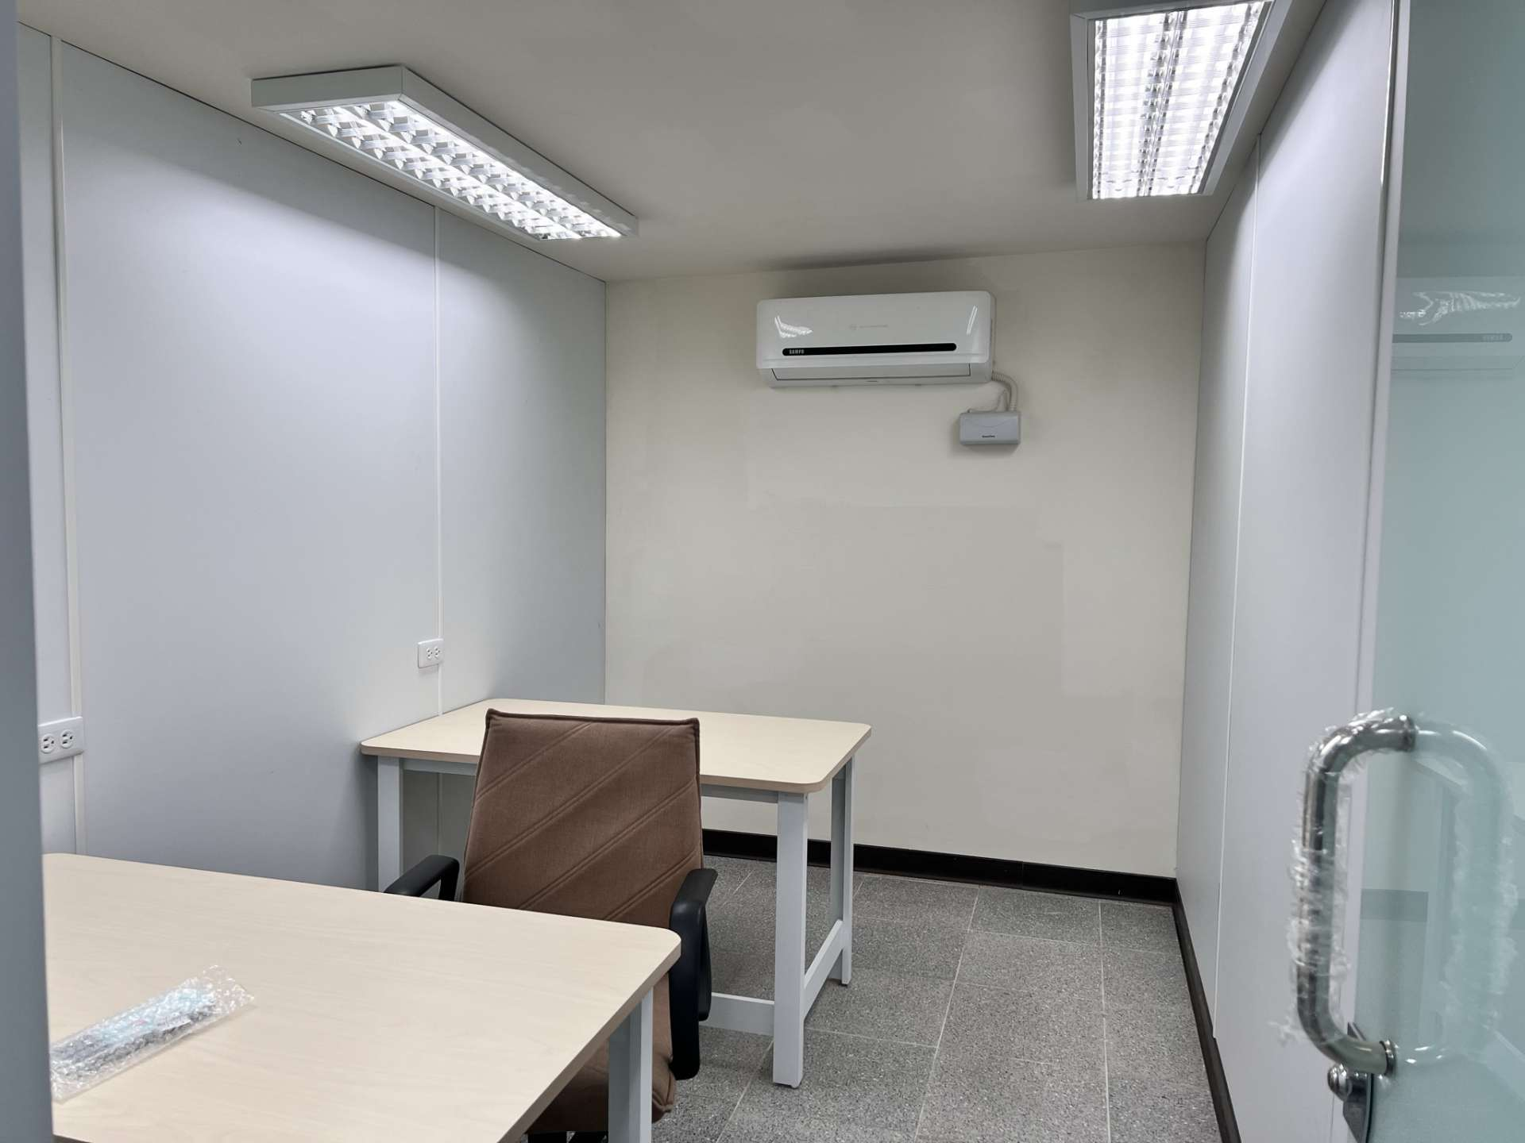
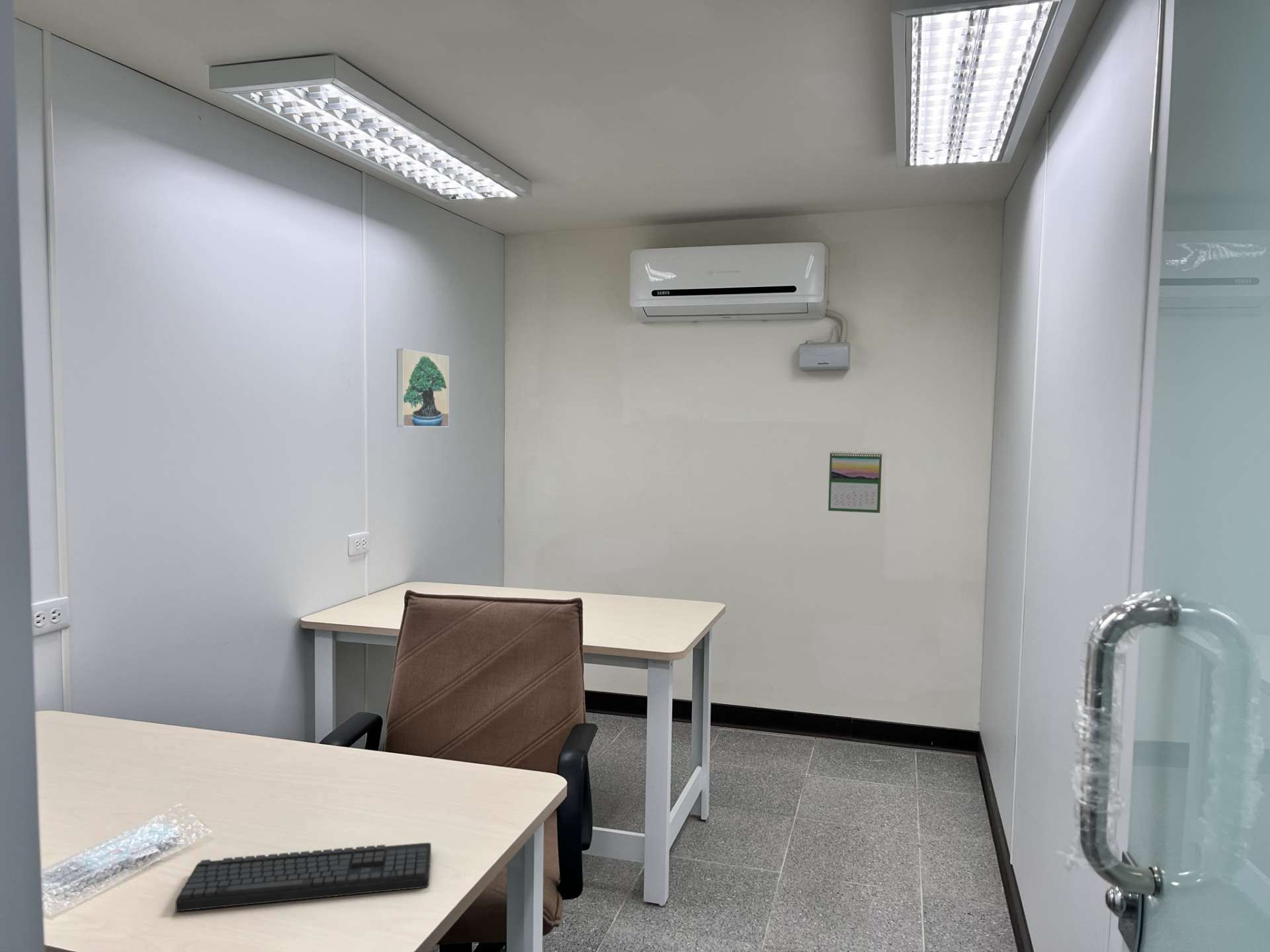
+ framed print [396,348,450,428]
+ calendar [827,450,882,514]
+ keyboard [175,842,432,912]
